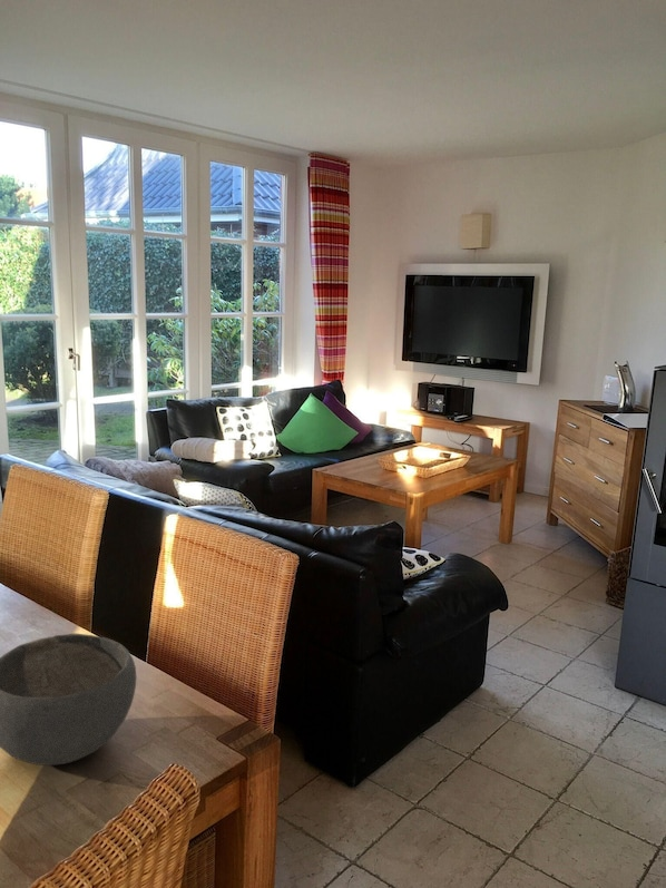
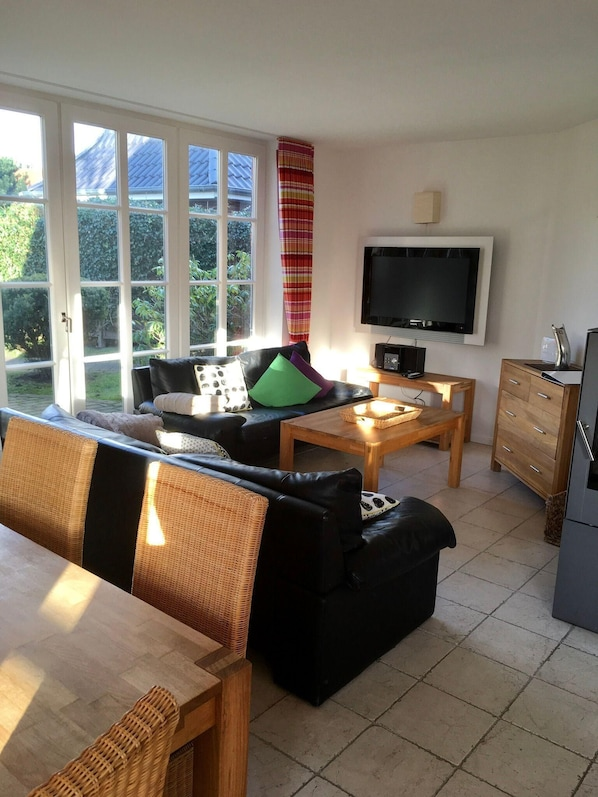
- bowl [0,633,137,767]
